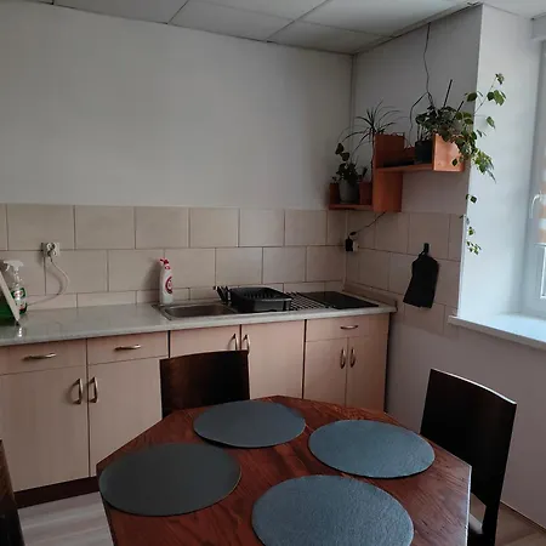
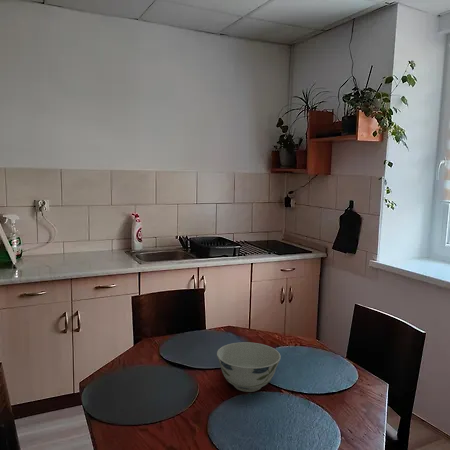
+ bowl [216,341,282,393]
